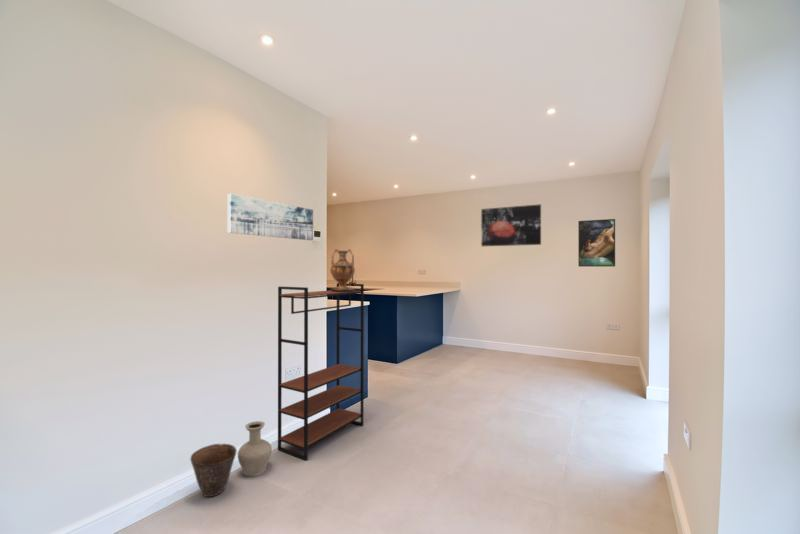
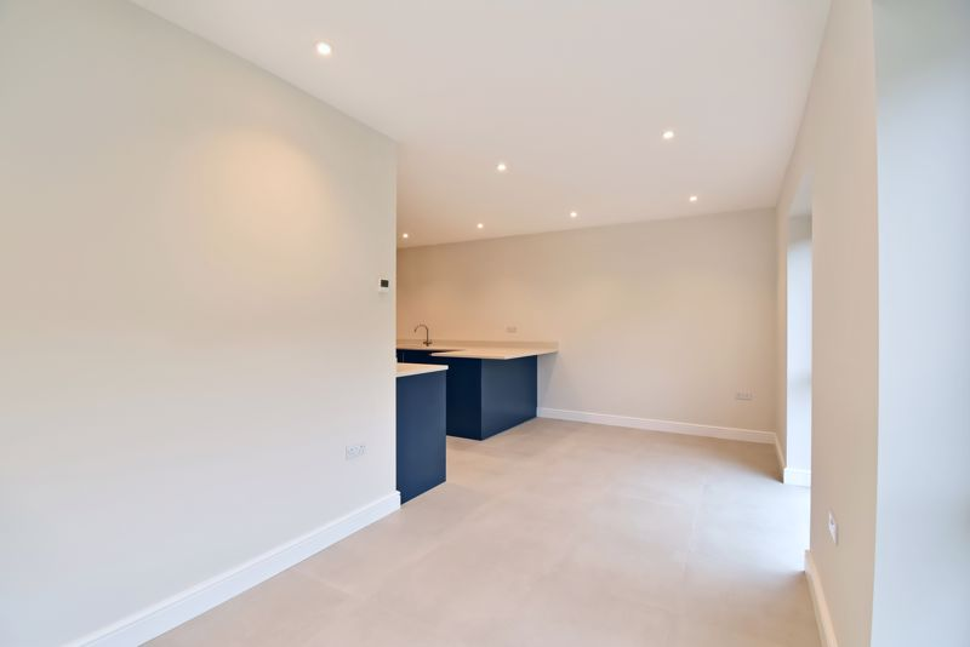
- wall art [226,193,314,241]
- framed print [577,218,616,268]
- wall art [480,203,542,247]
- vase [329,248,356,291]
- vase [237,420,273,477]
- bookshelf [277,282,365,461]
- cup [189,443,238,498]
